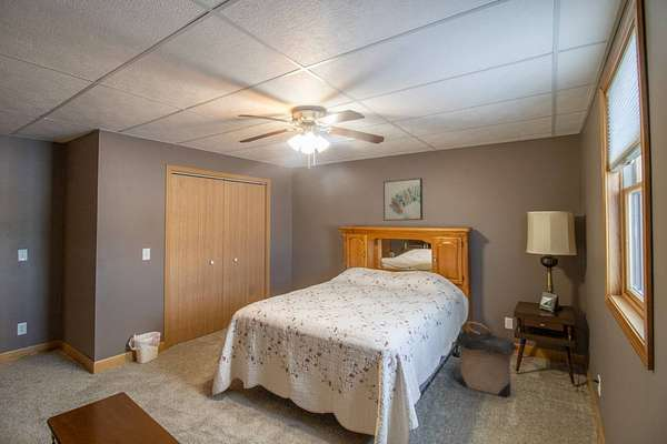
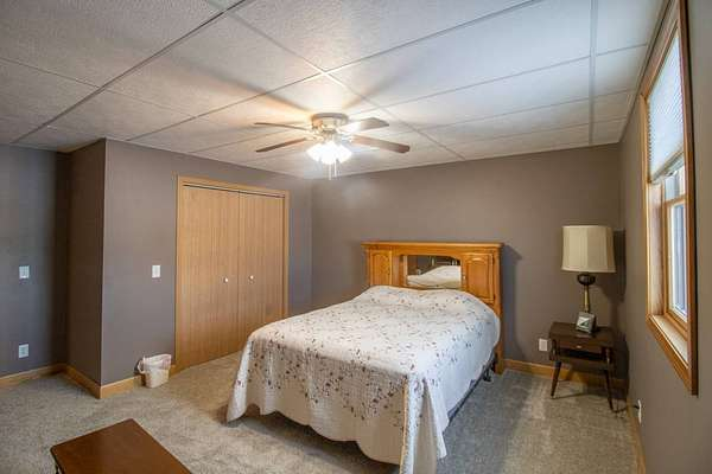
- laundry hamper [452,321,519,397]
- wall art [382,178,424,222]
